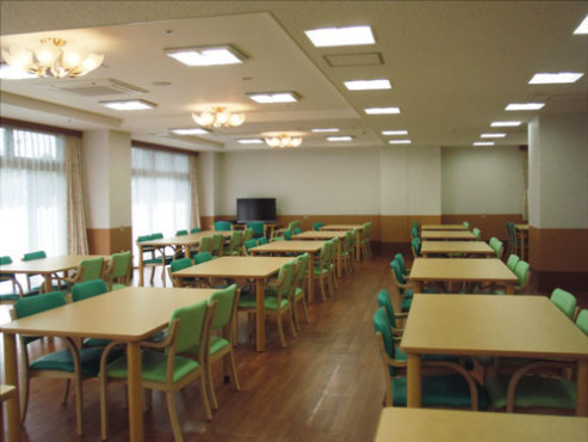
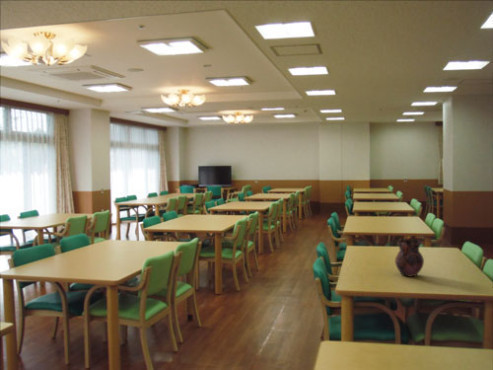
+ vase [394,238,425,278]
